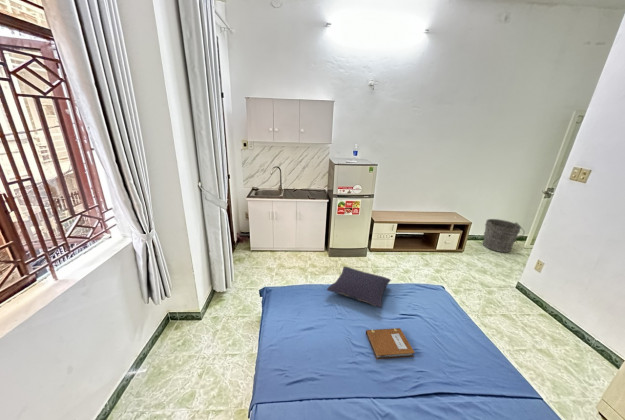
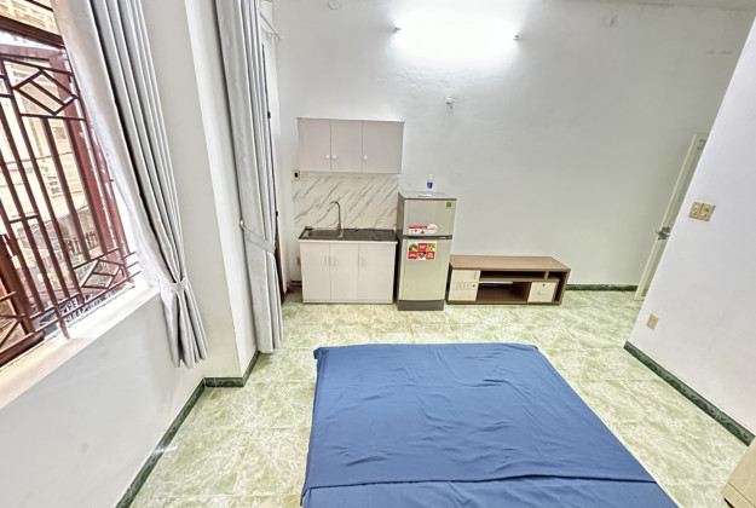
- pillow [326,265,392,309]
- bucket [482,218,526,253]
- notebook [365,327,416,360]
